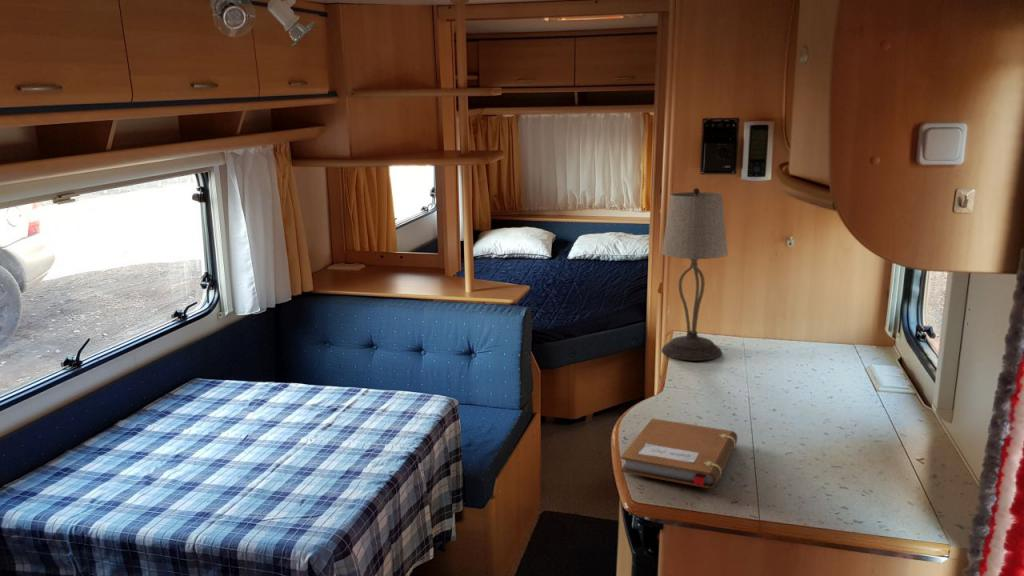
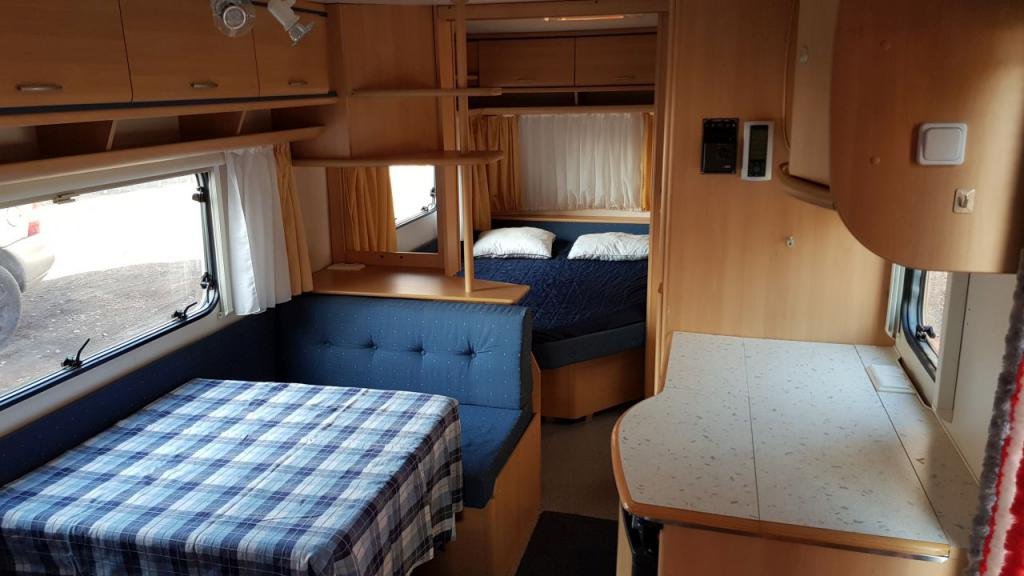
- table lamp [661,187,729,362]
- notebook [620,417,739,489]
